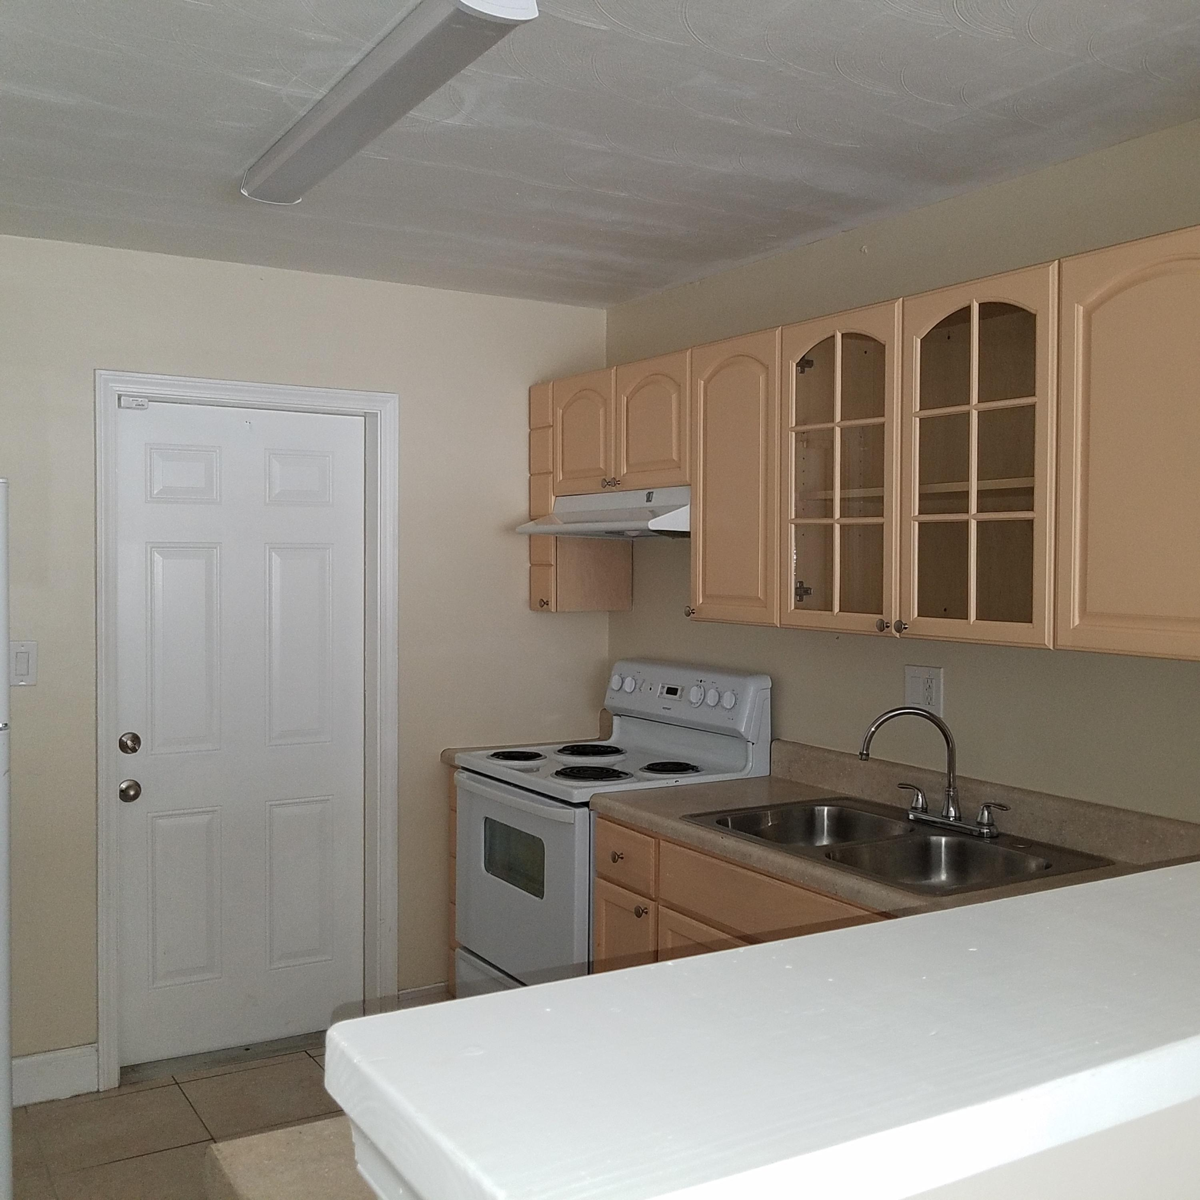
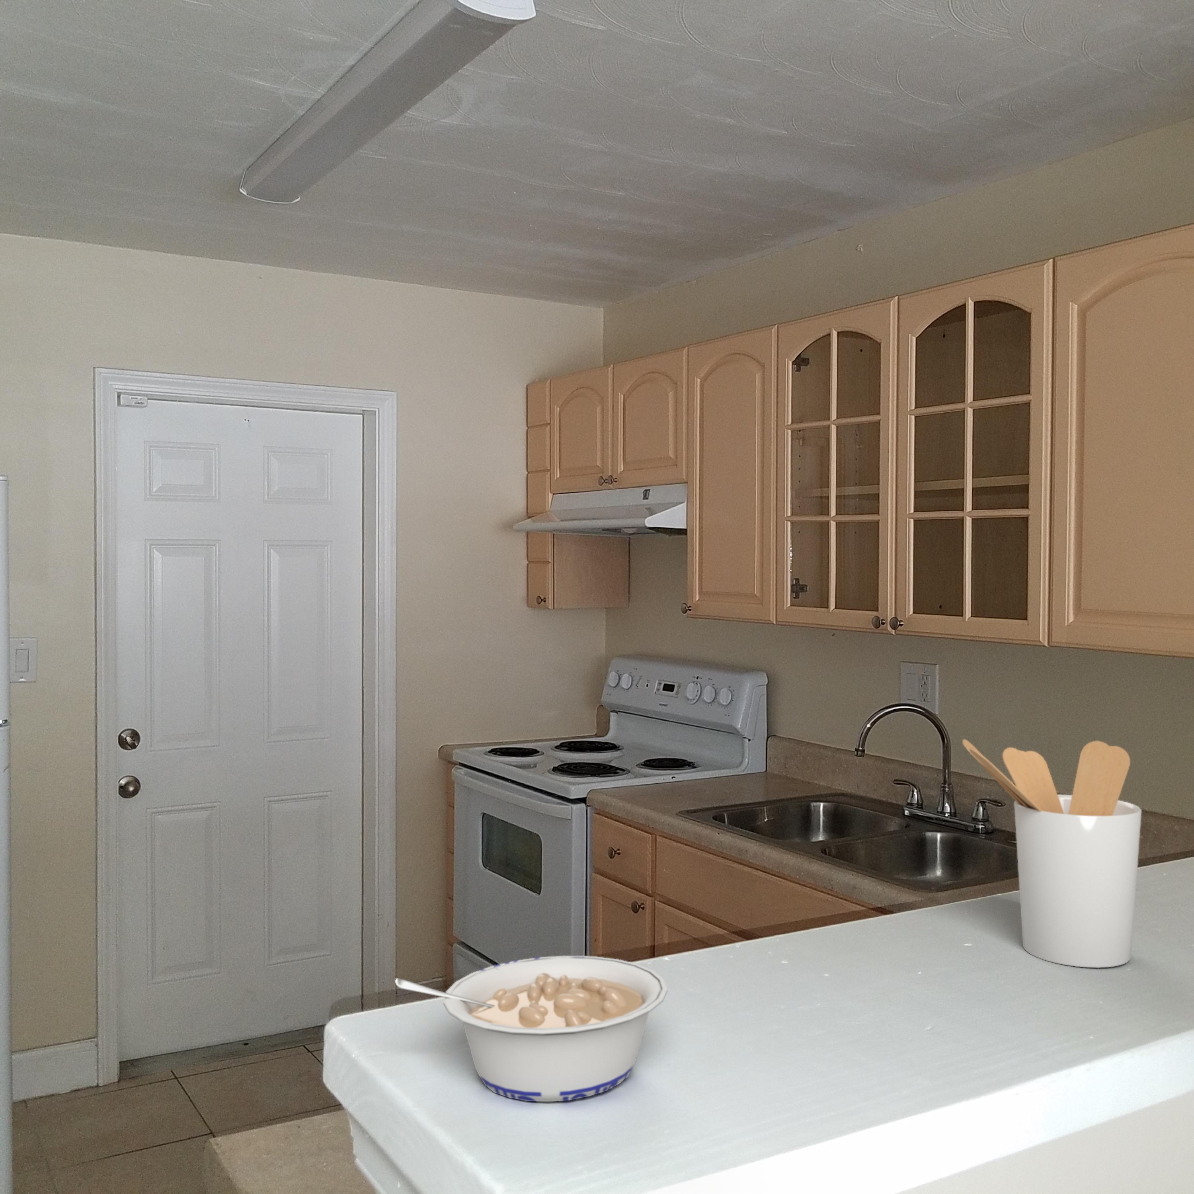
+ legume [395,956,668,1102]
+ utensil holder [962,739,1143,969]
